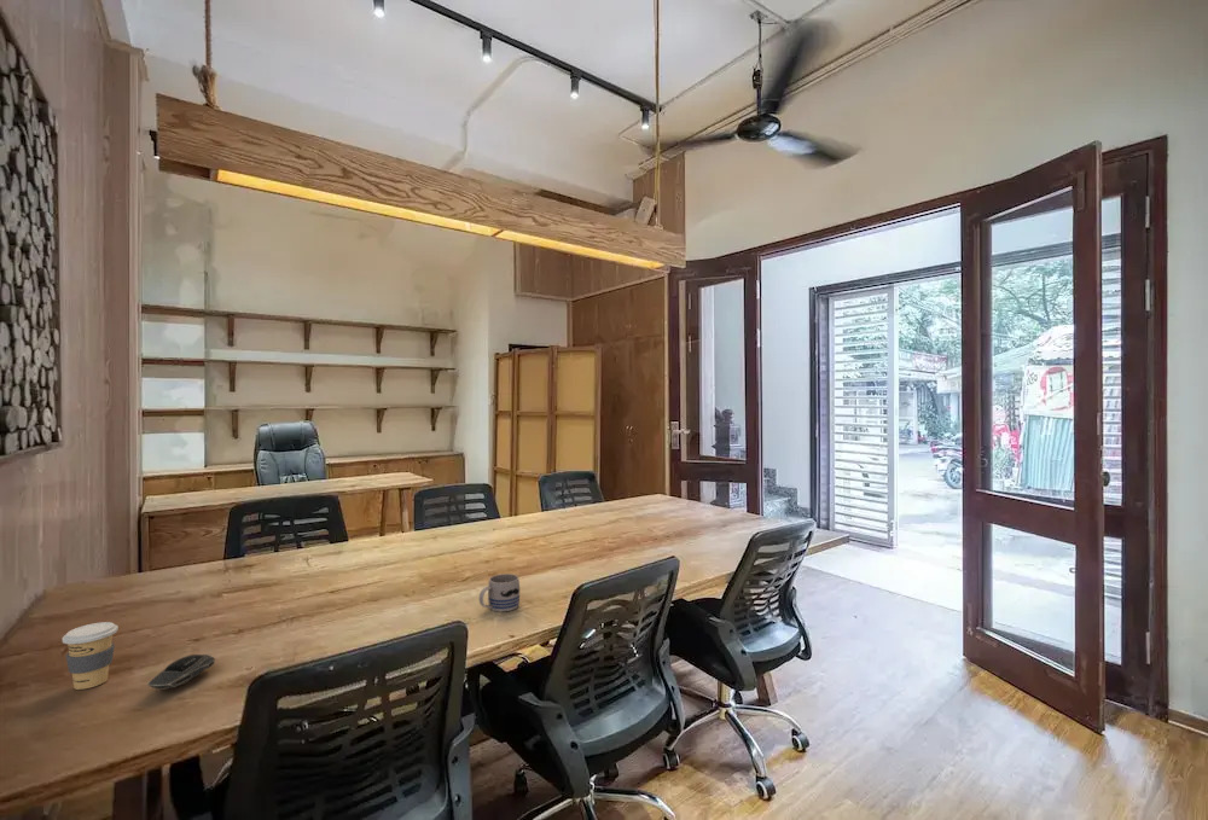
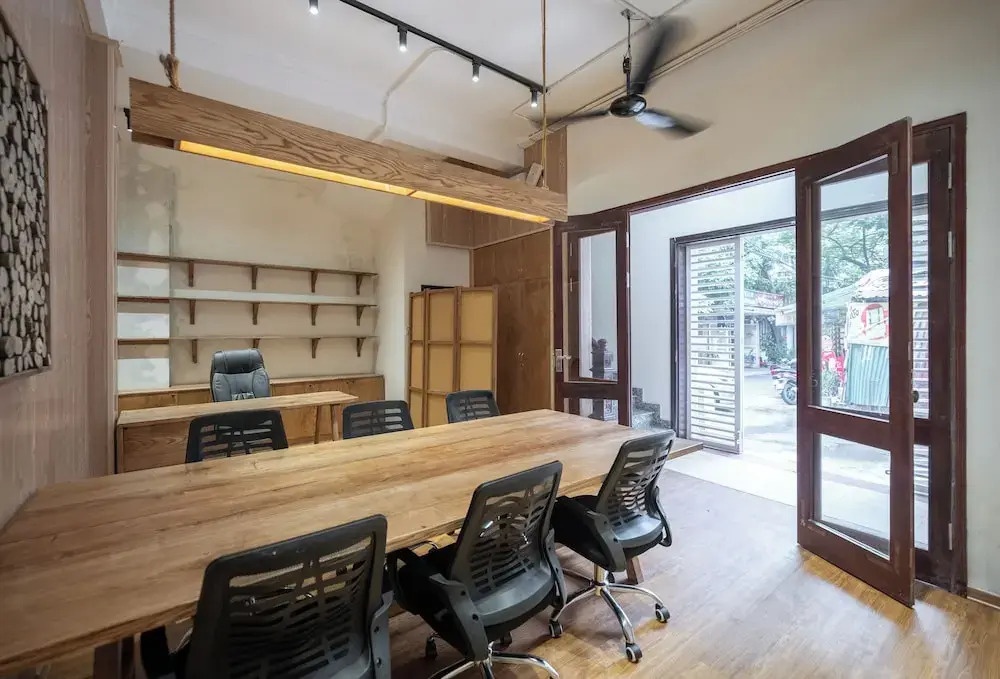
- coffee cup [62,621,120,691]
- computer mouse [146,653,216,691]
- mug [478,572,521,612]
